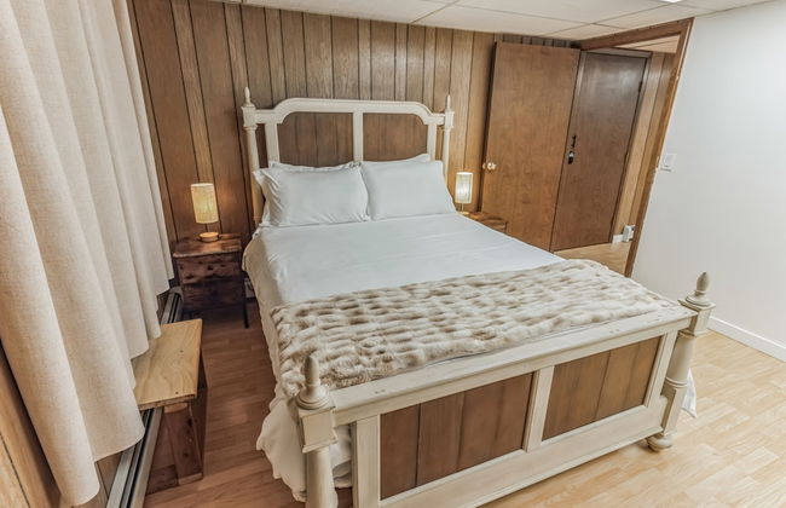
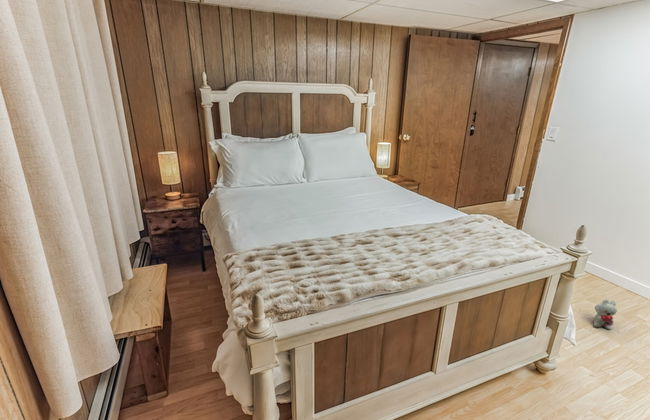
+ plush toy [592,298,618,331]
